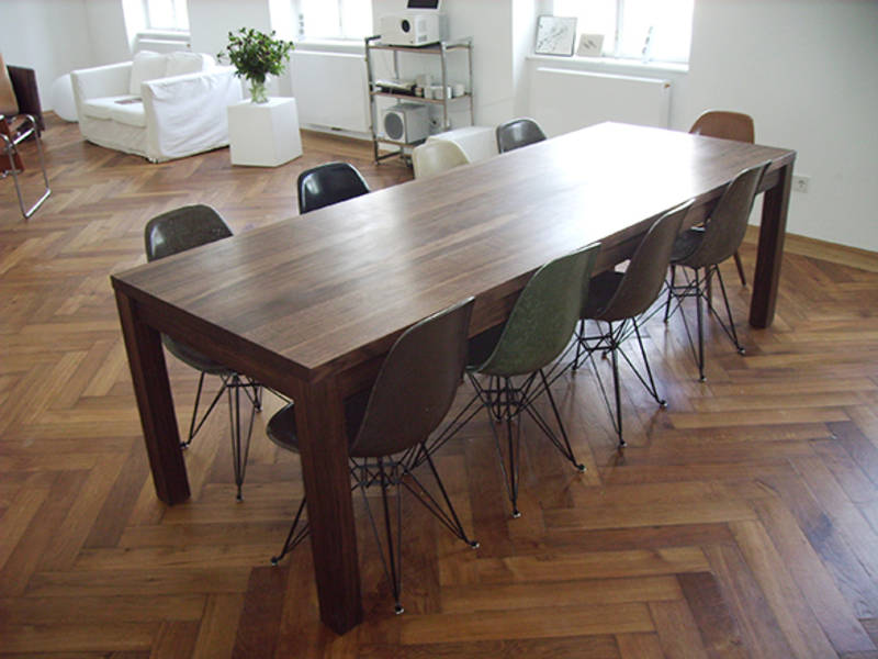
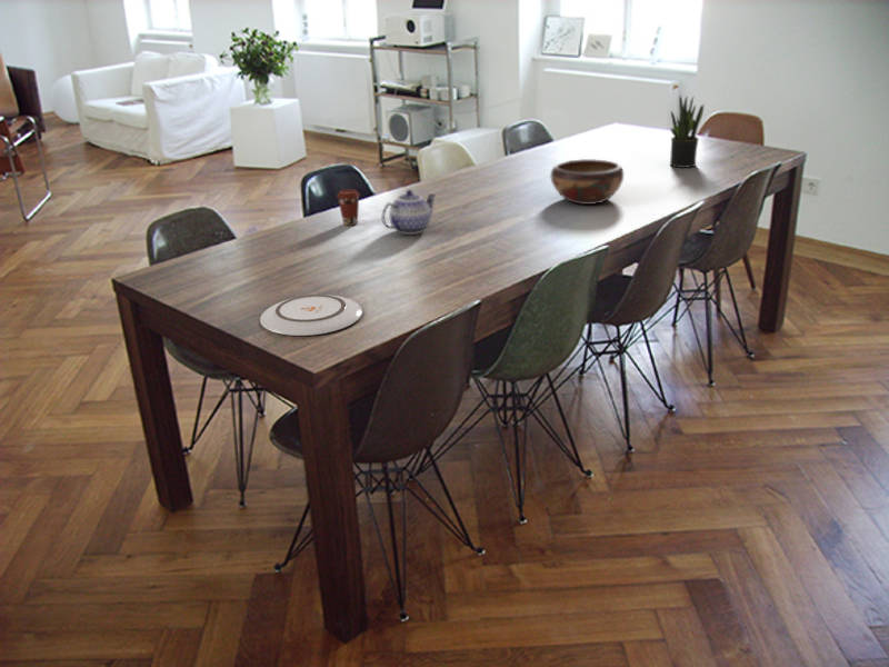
+ potted plant [669,94,706,169]
+ teapot [380,189,437,236]
+ decorative bowl [549,158,625,206]
+ plate [259,293,363,337]
+ coffee cup [336,188,361,227]
